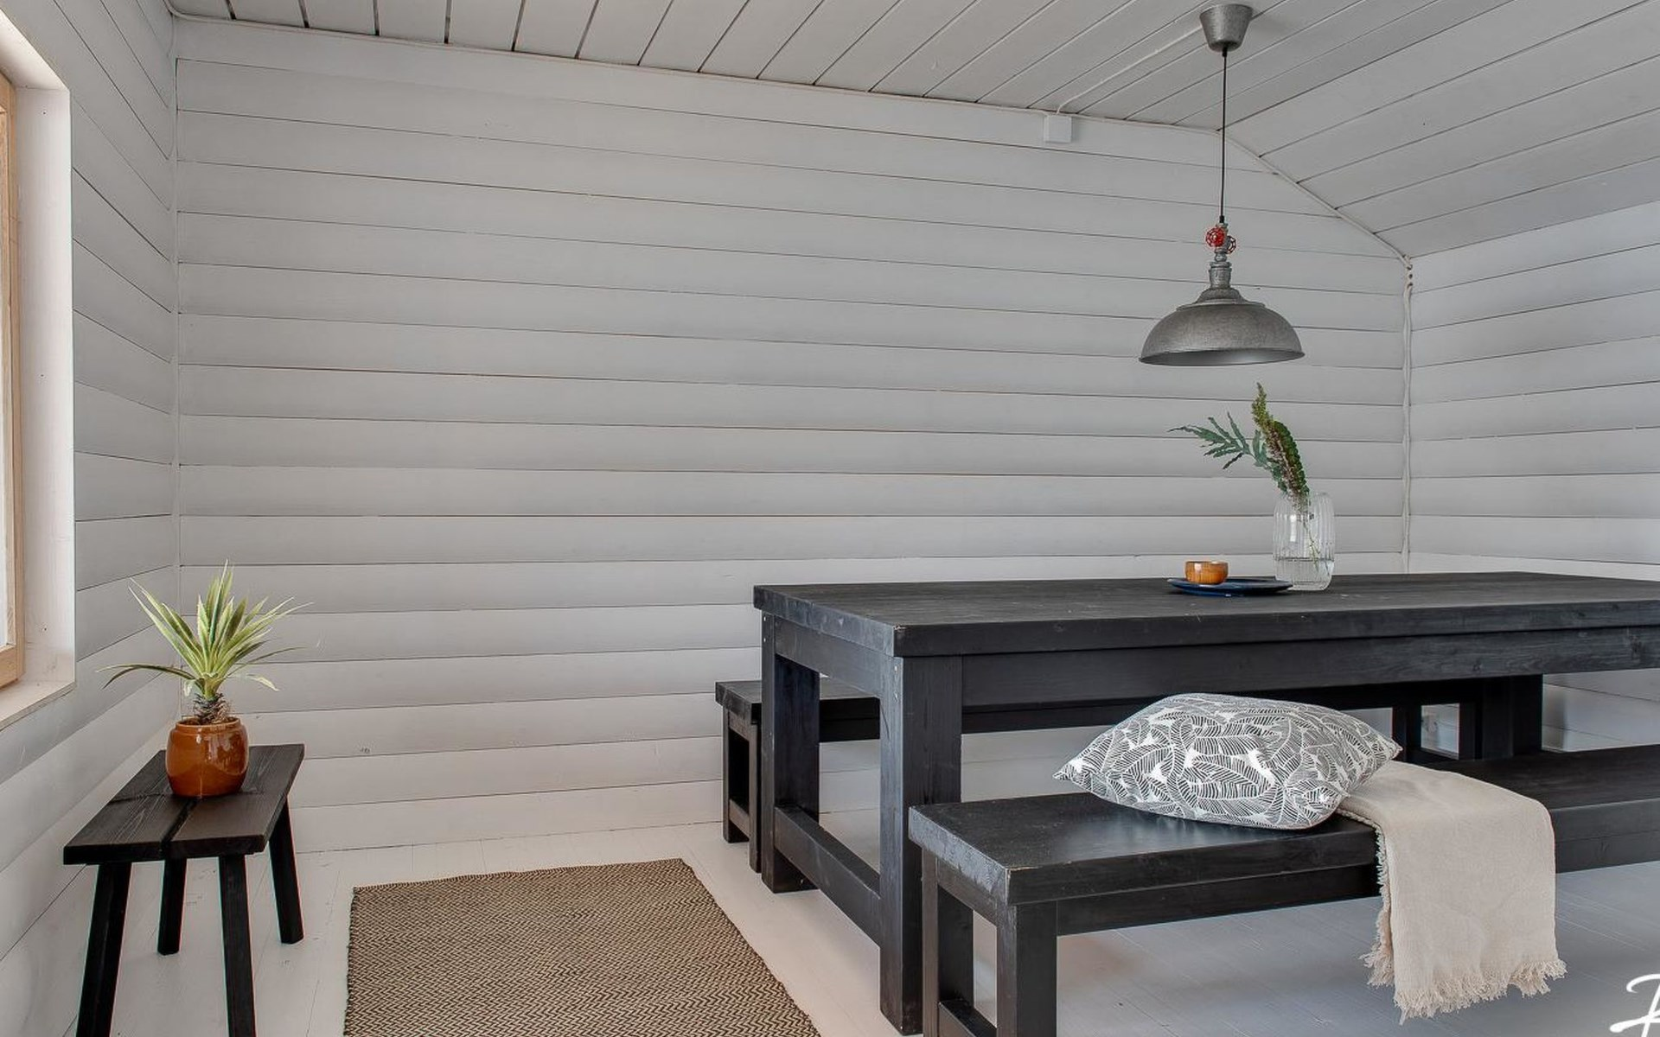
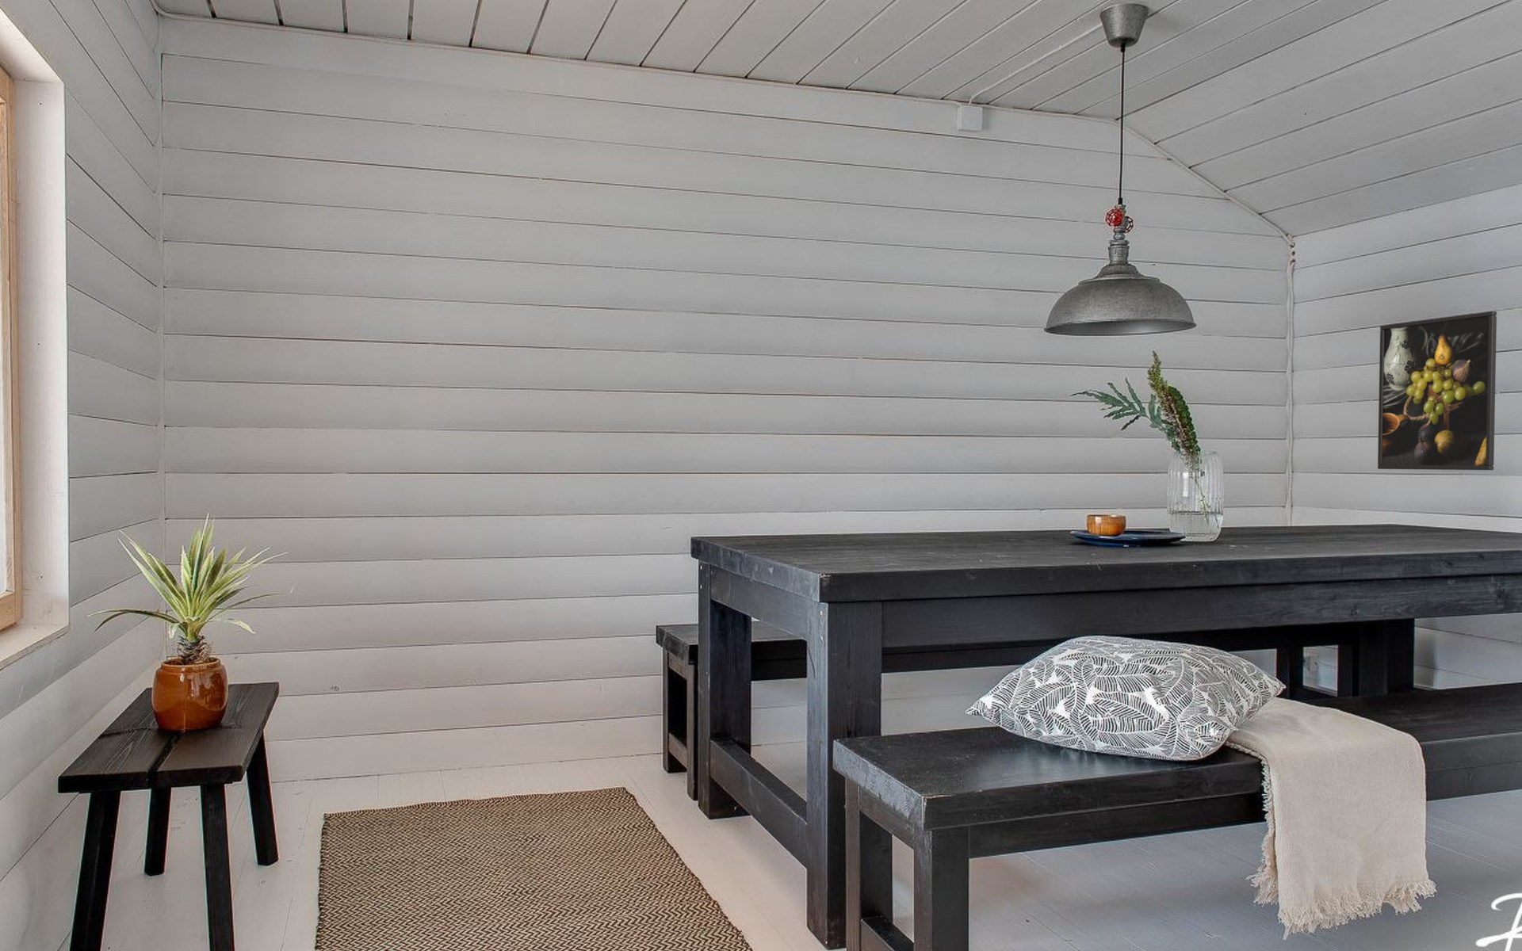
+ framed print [1377,311,1498,471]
